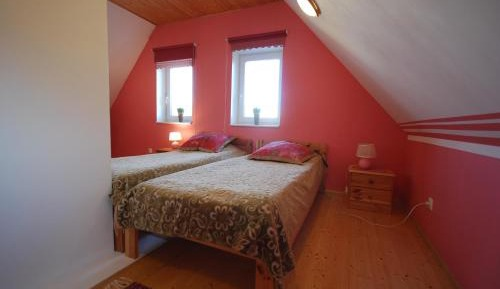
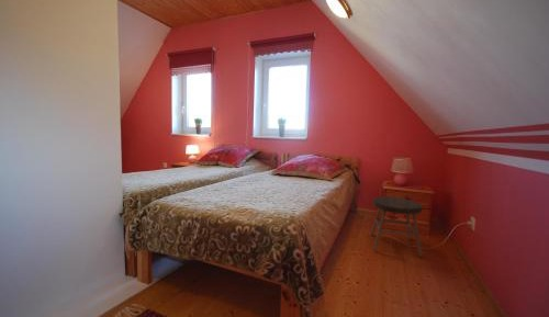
+ stool [369,196,424,258]
